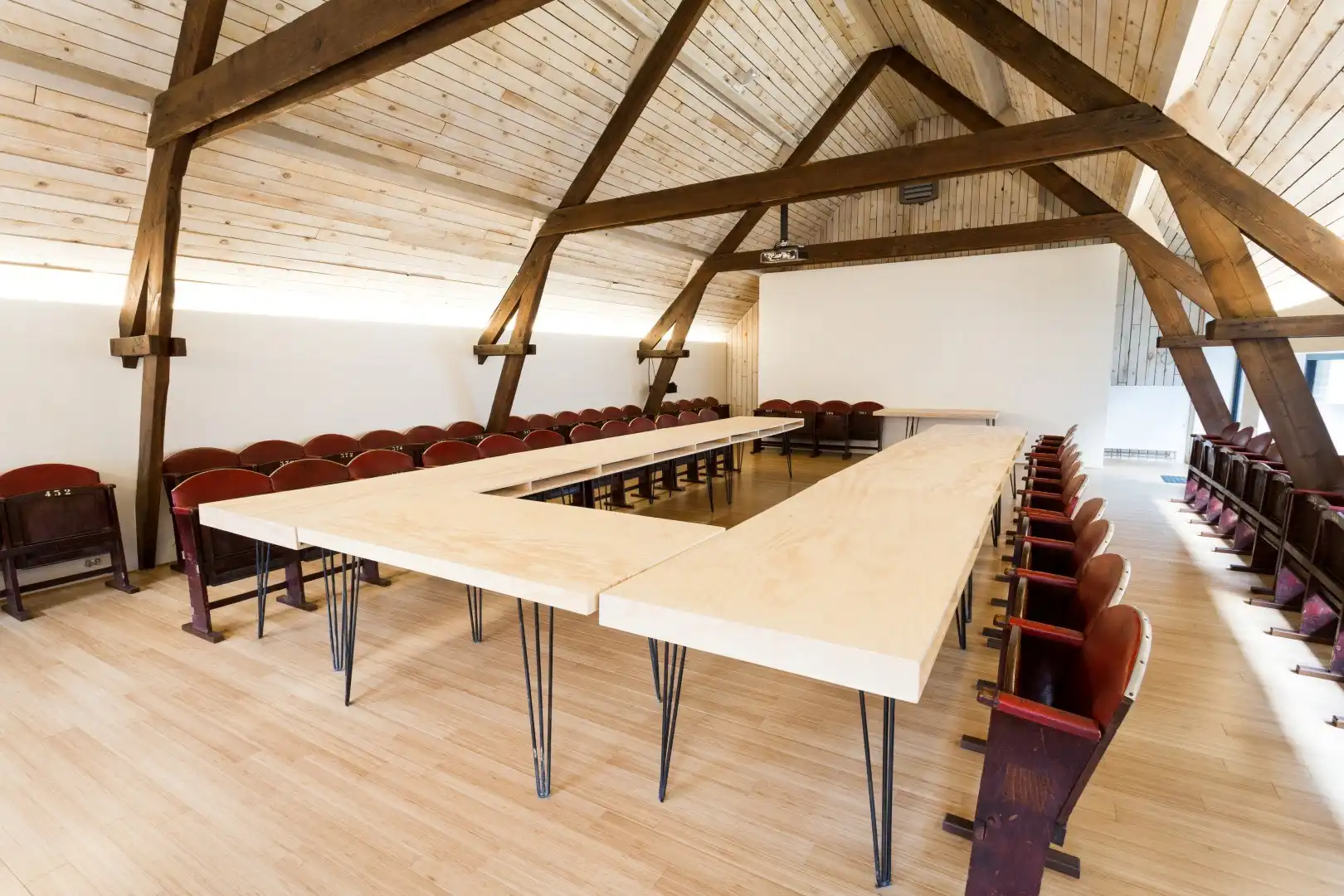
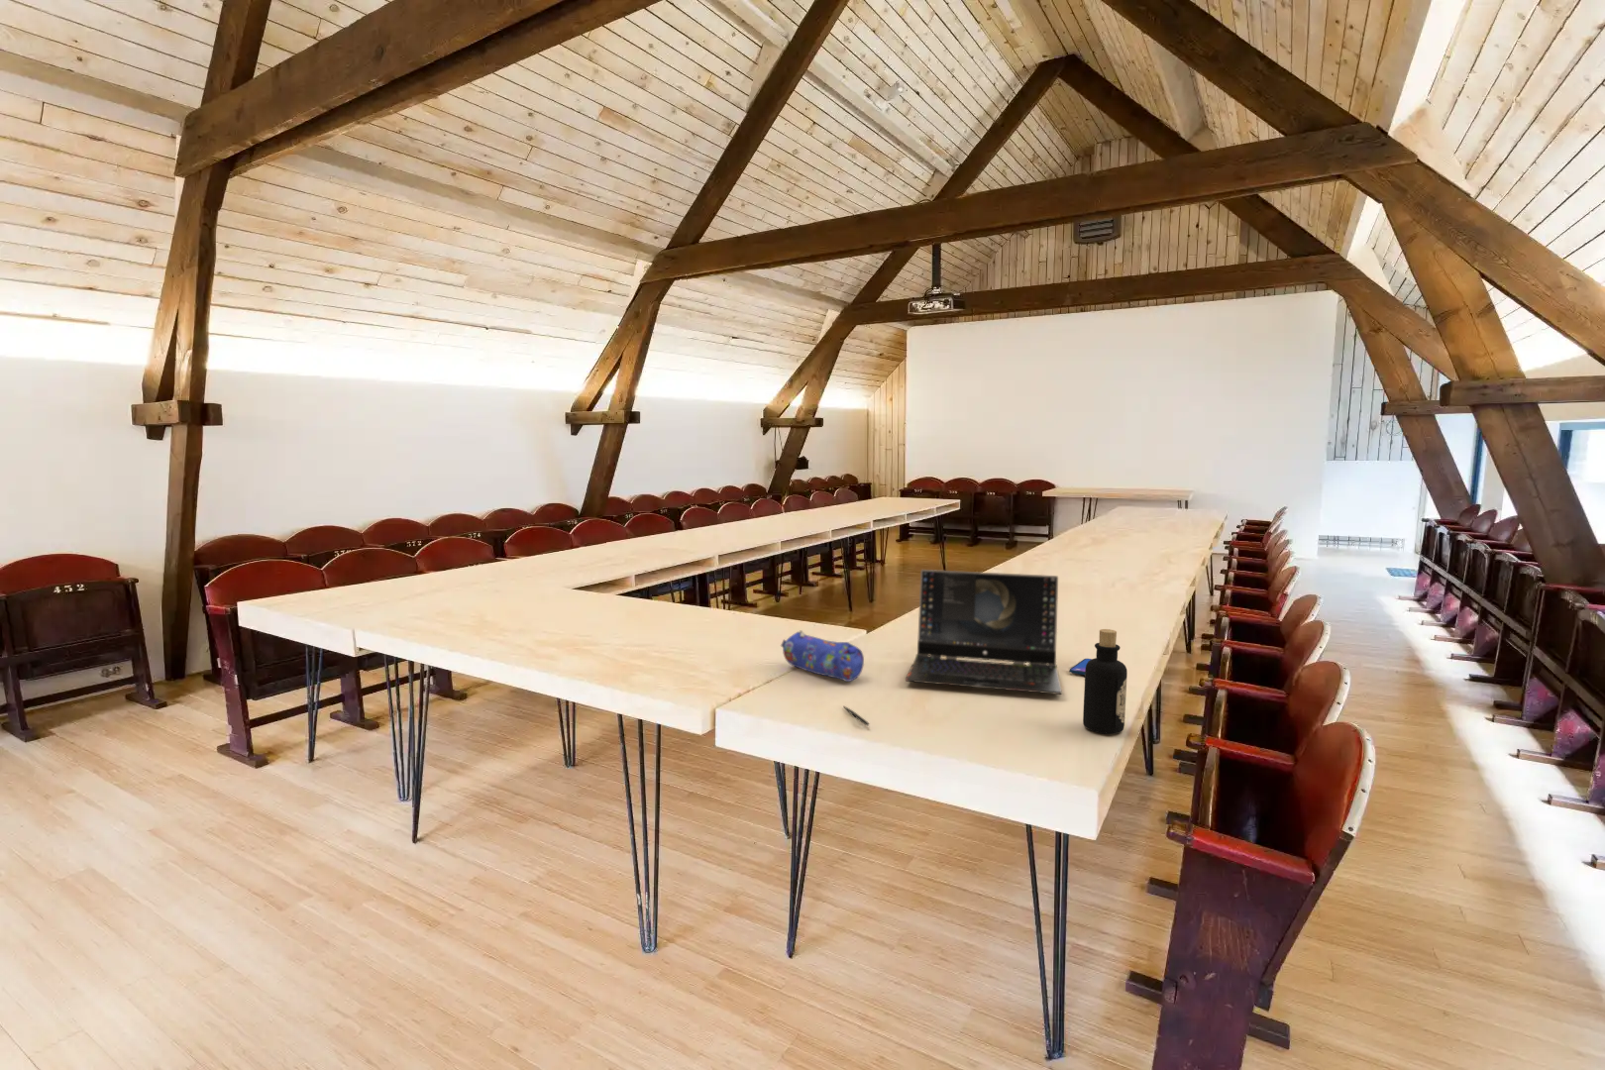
+ pen [843,706,869,727]
+ laptop computer [904,568,1063,695]
+ pencil case [780,629,865,683]
+ smartphone [1069,658,1093,676]
+ bottle [1082,628,1129,736]
